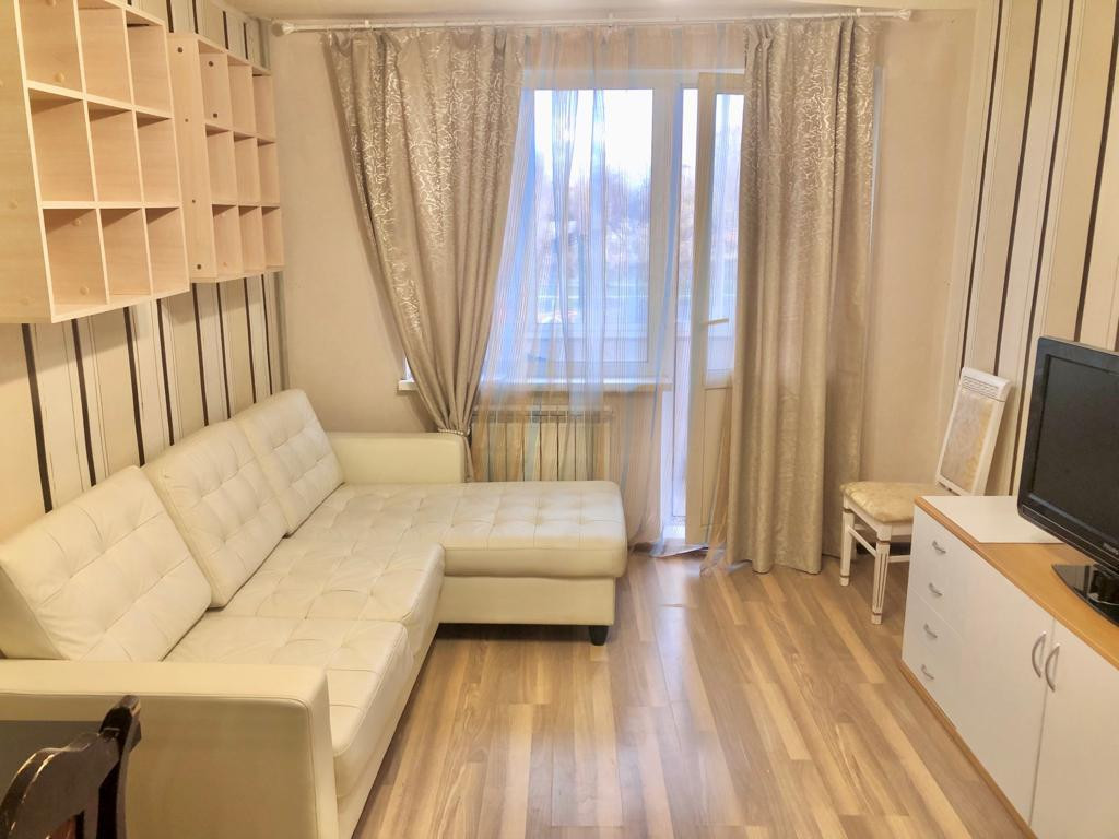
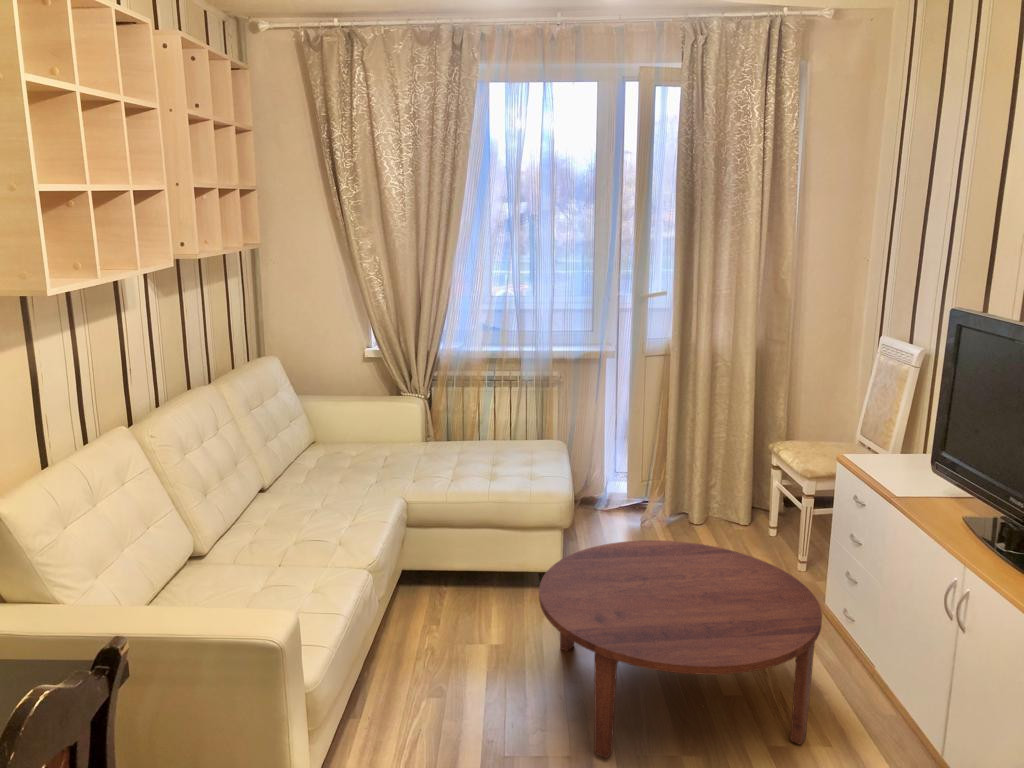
+ coffee table [538,539,823,759]
